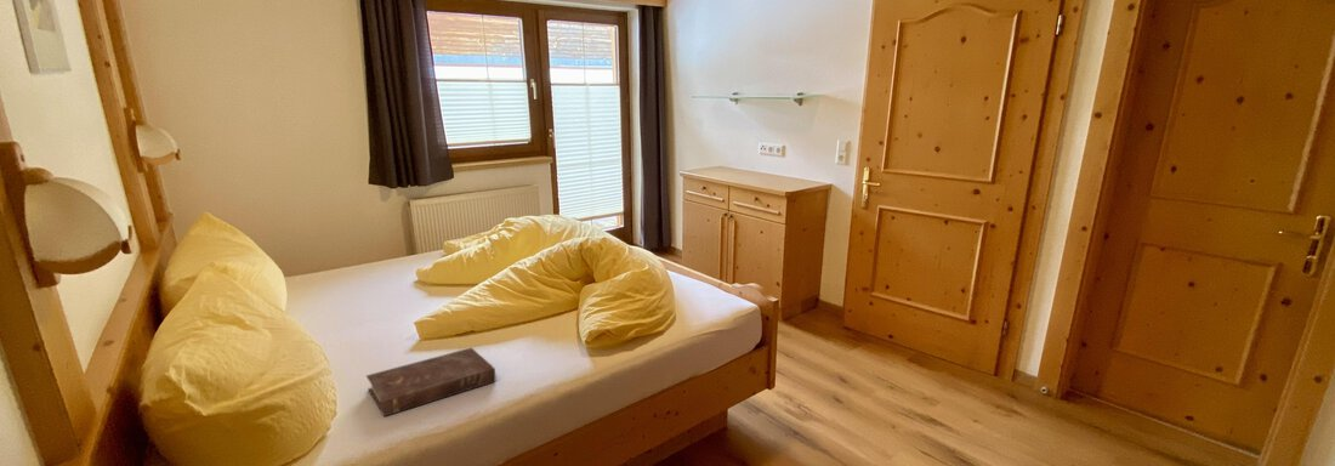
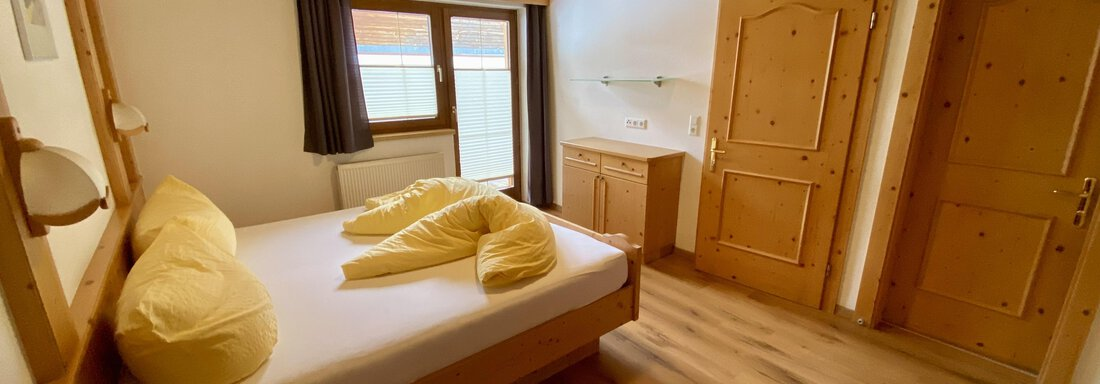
- book [365,347,496,417]
